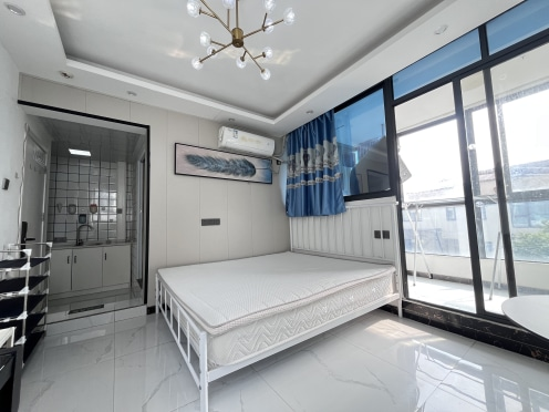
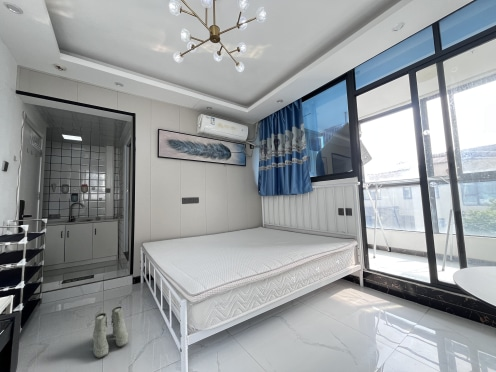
+ boots [92,306,129,359]
